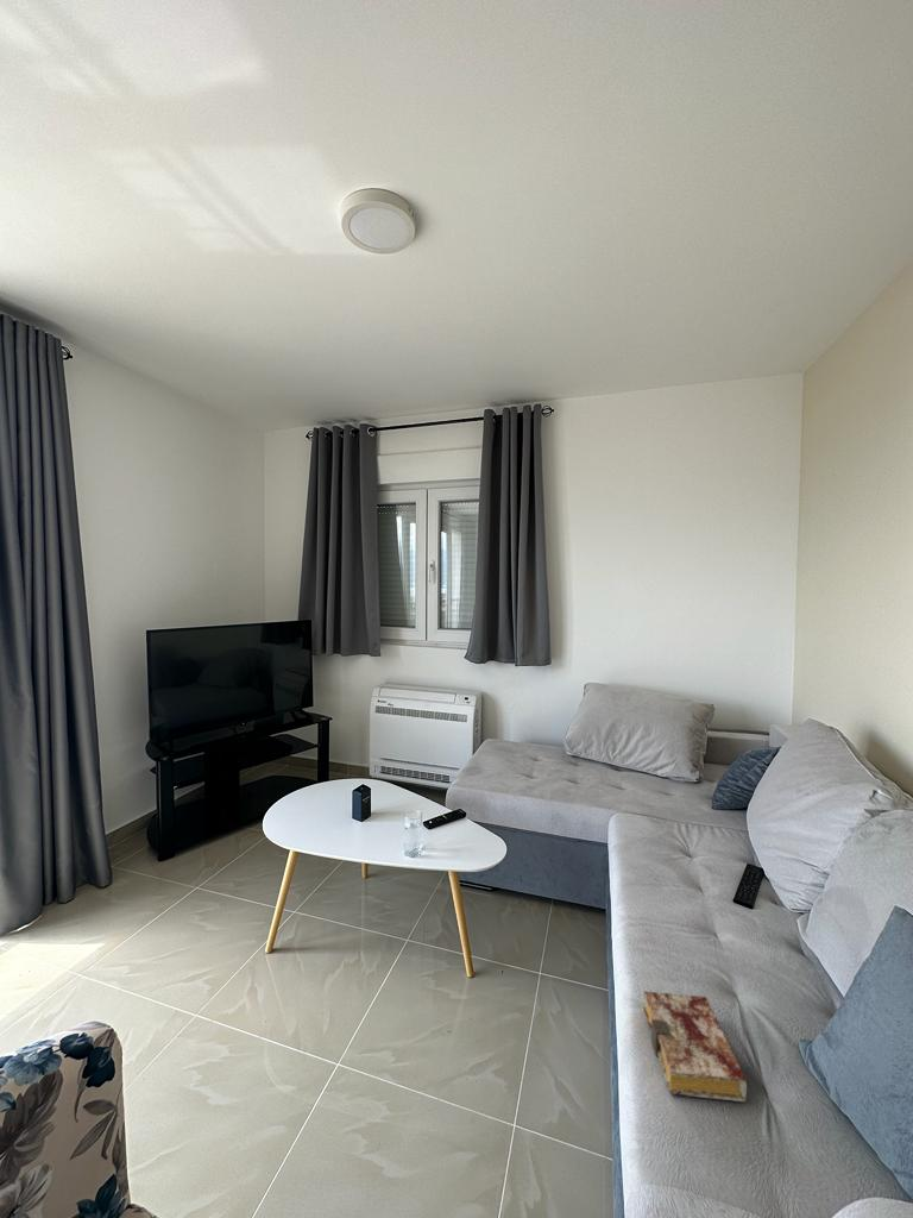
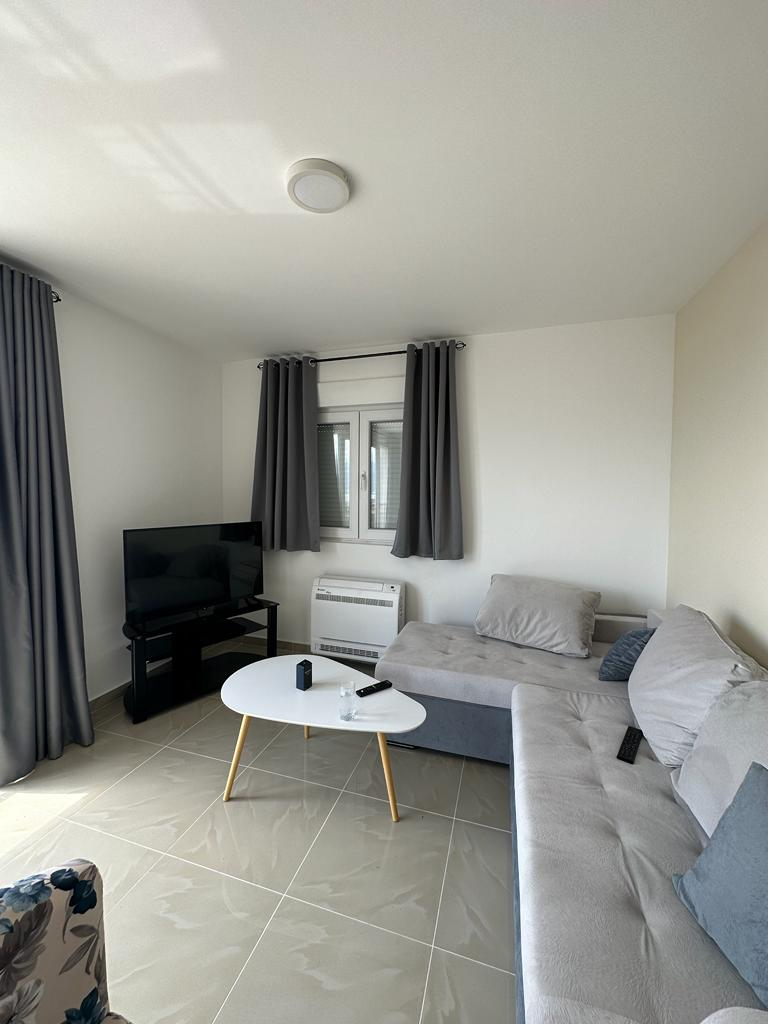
- book [642,991,748,1103]
